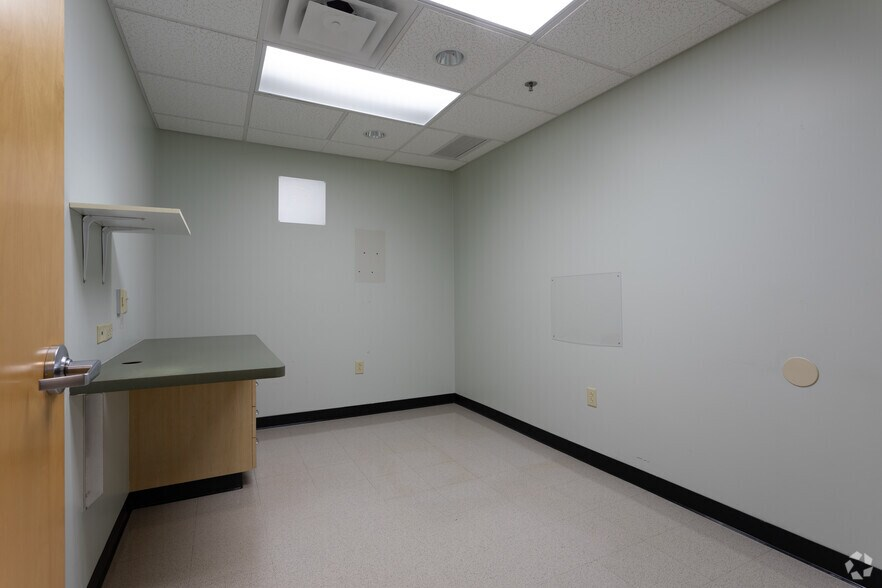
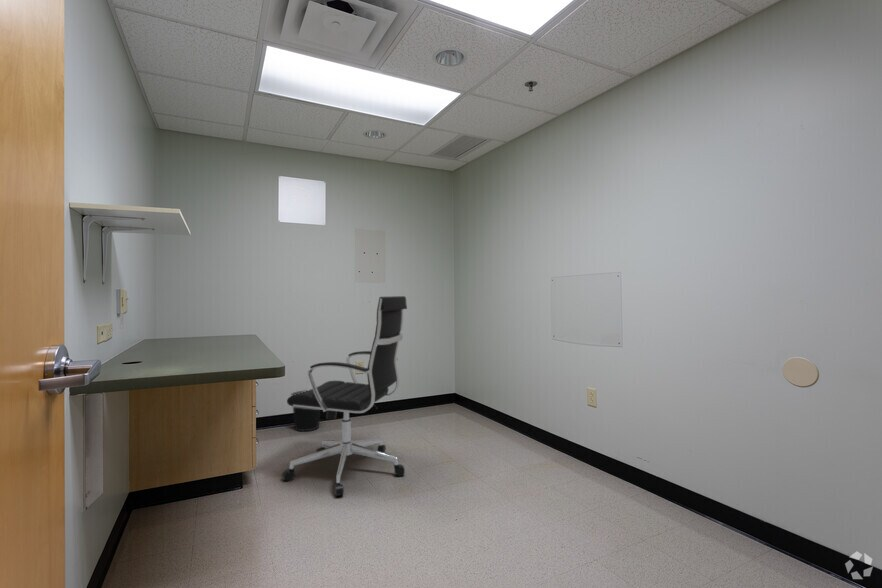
+ chair [281,295,408,497]
+ wastebasket [290,389,321,432]
